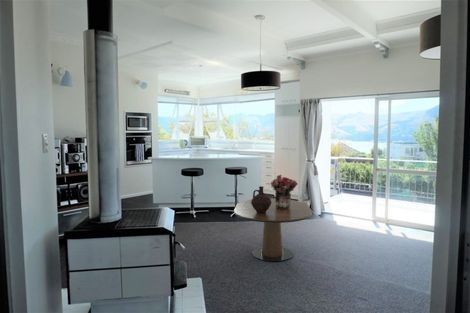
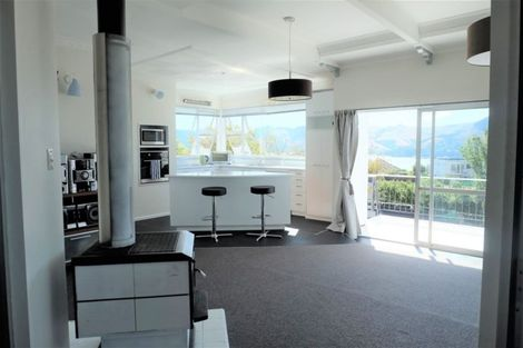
- ceramic jug [251,185,271,214]
- dining table [233,198,313,262]
- bouquet [270,174,299,209]
